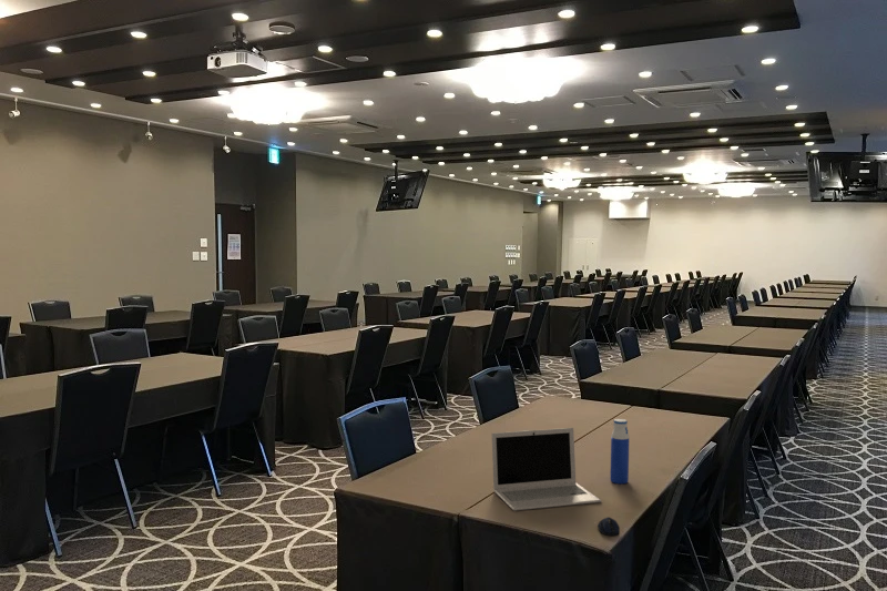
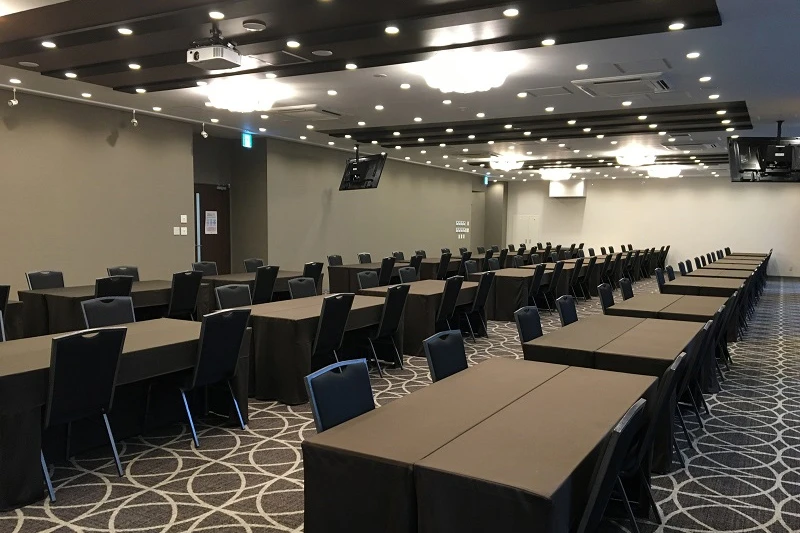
- laptop [491,427,603,512]
- computer mouse [597,516,621,537]
- water bottle [609,418,630,485]
